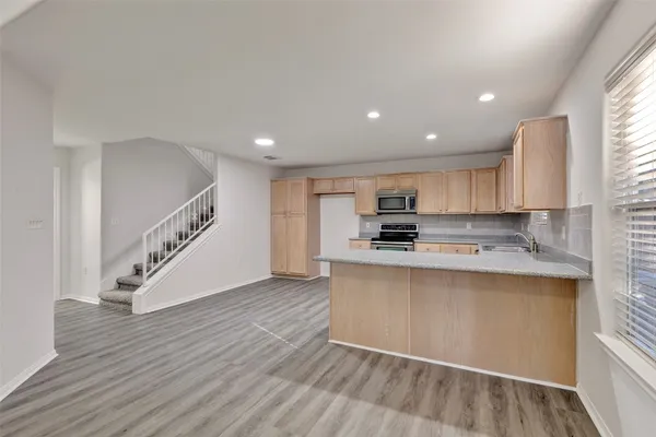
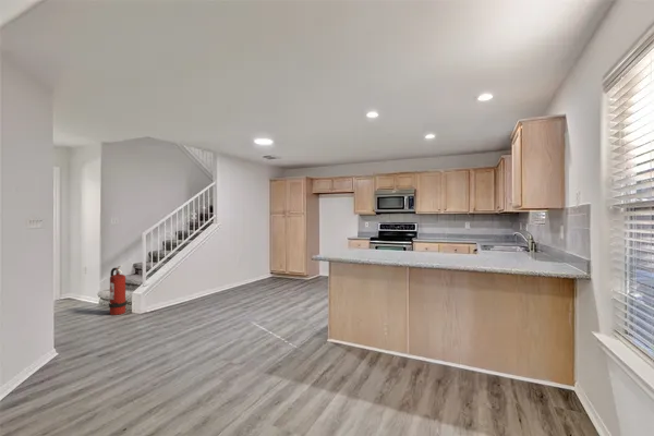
+ fire extinguisher [108,265,128,316]
